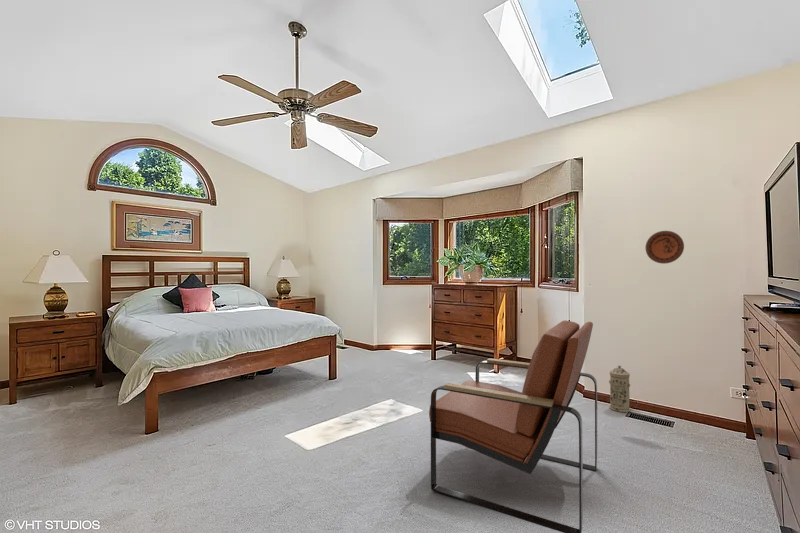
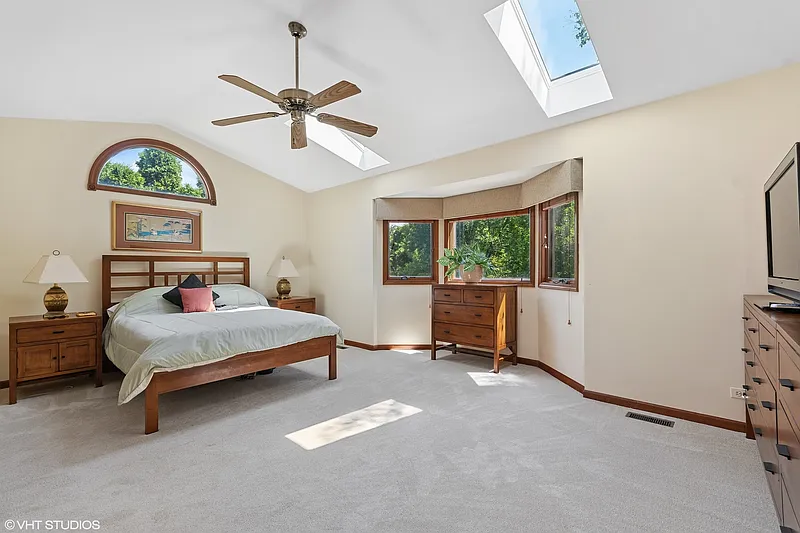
- decorative plate [645,230,685,265]
- water filter [608,364,631,413]
- armchair [428,319,598,533]
